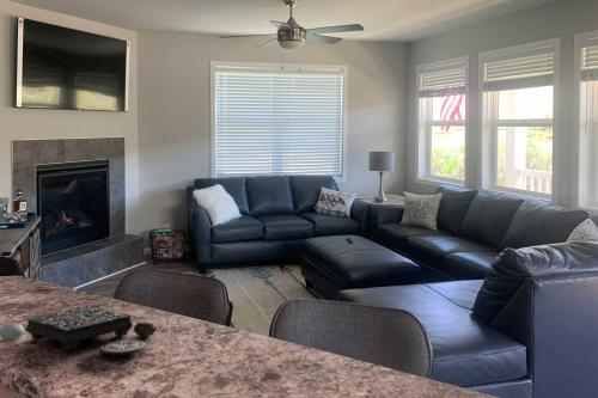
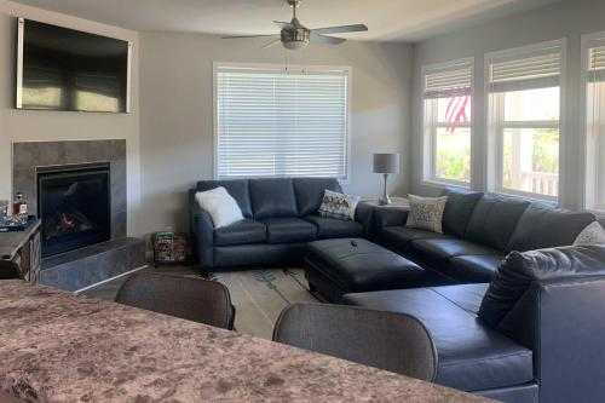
- board game [0,305,158,356]
